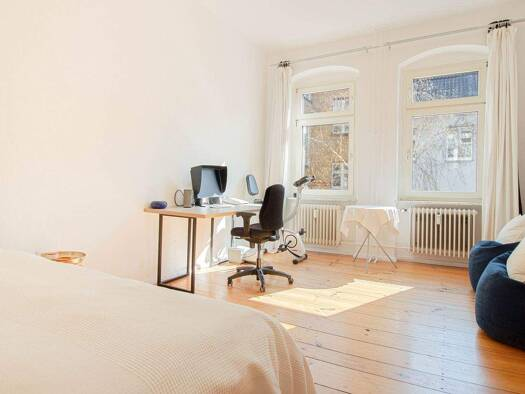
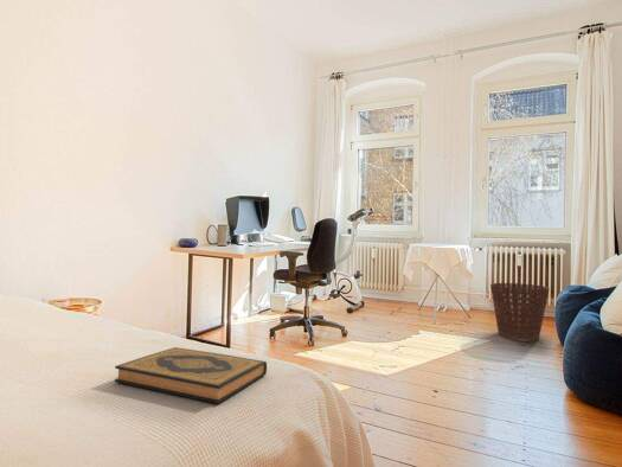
+ basket [489,282,551,341]
+ hardback book [114,346,268,404]
